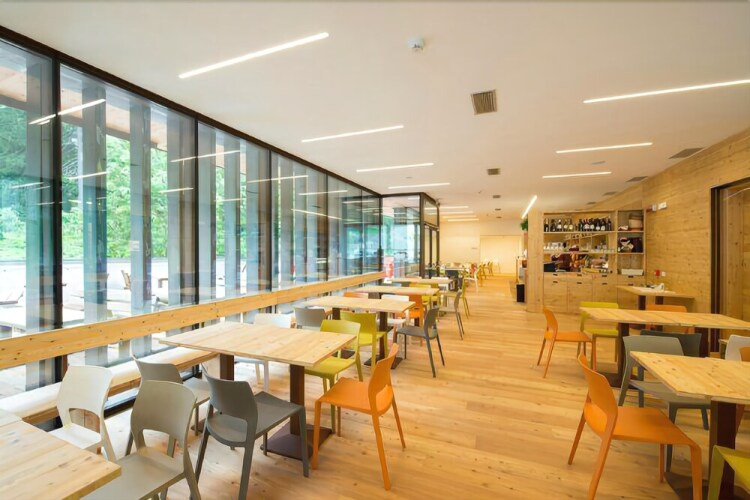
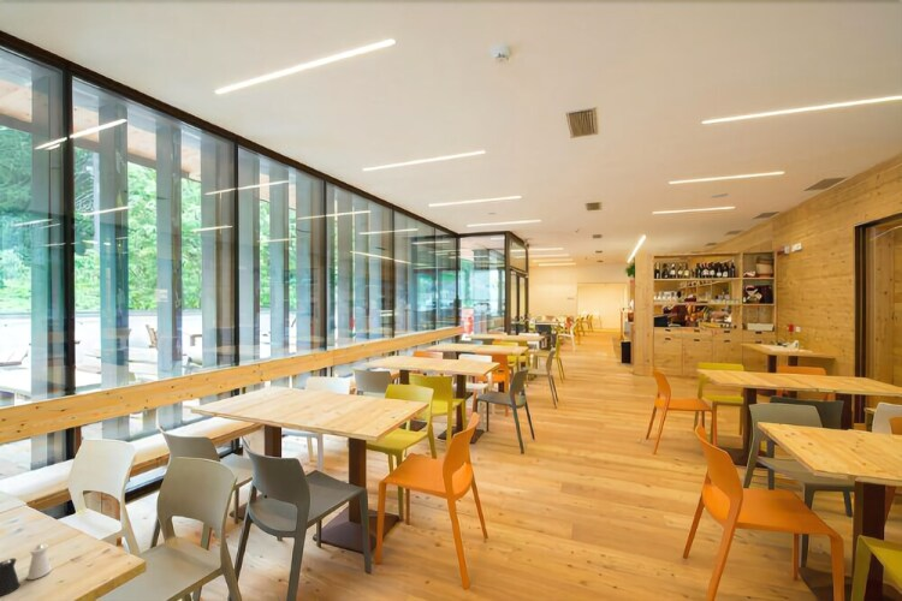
+ salt and pepper shaker [0,543,53,597]
